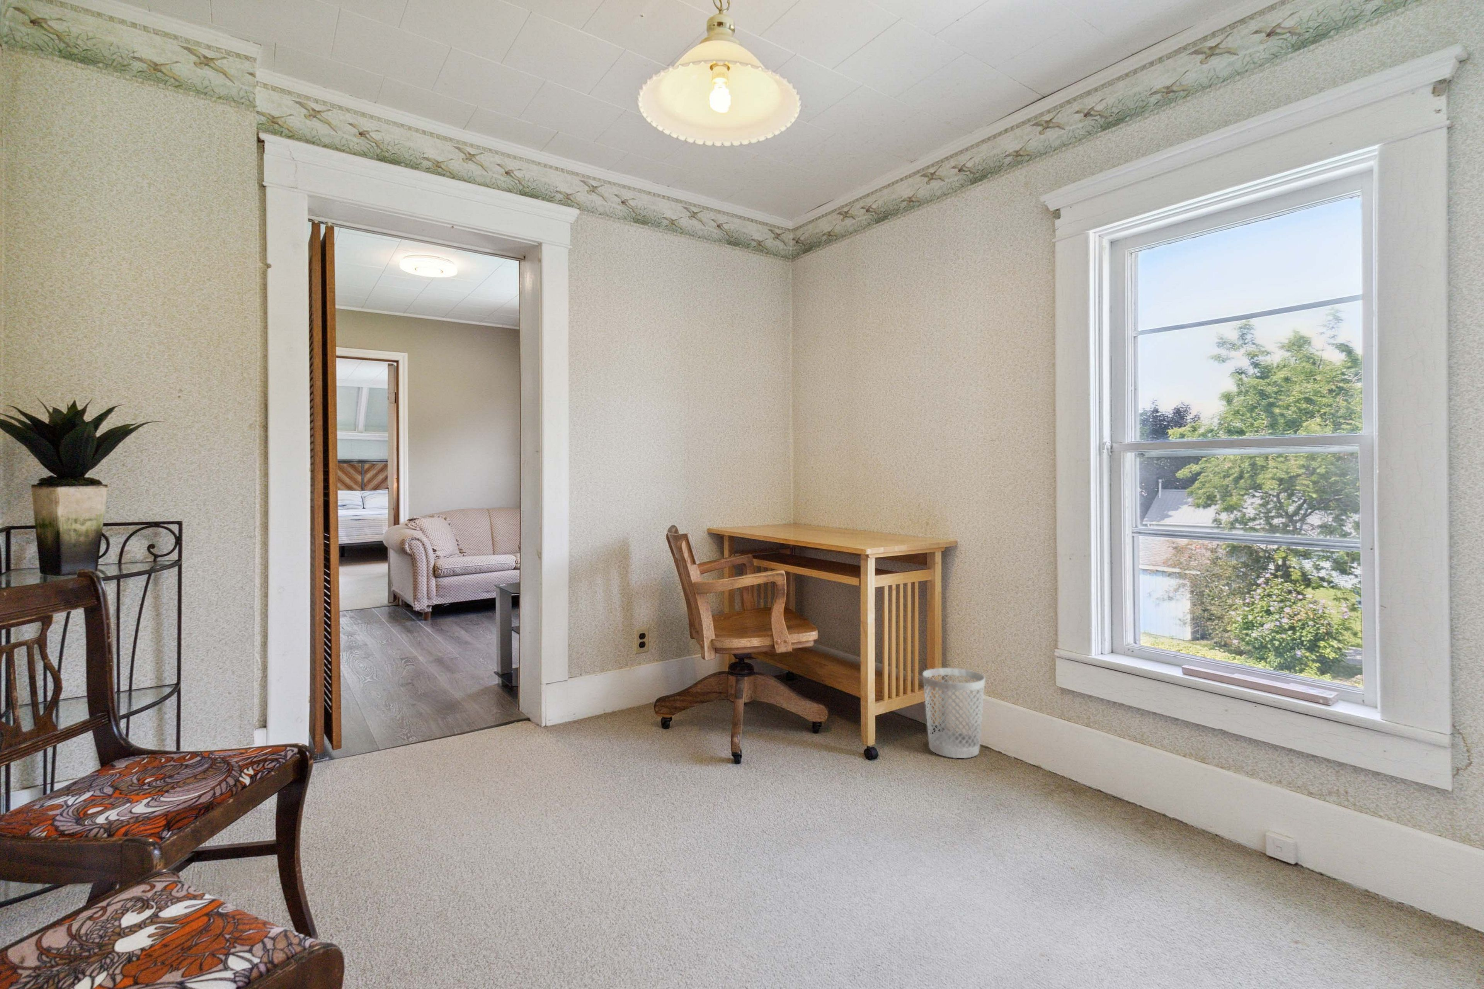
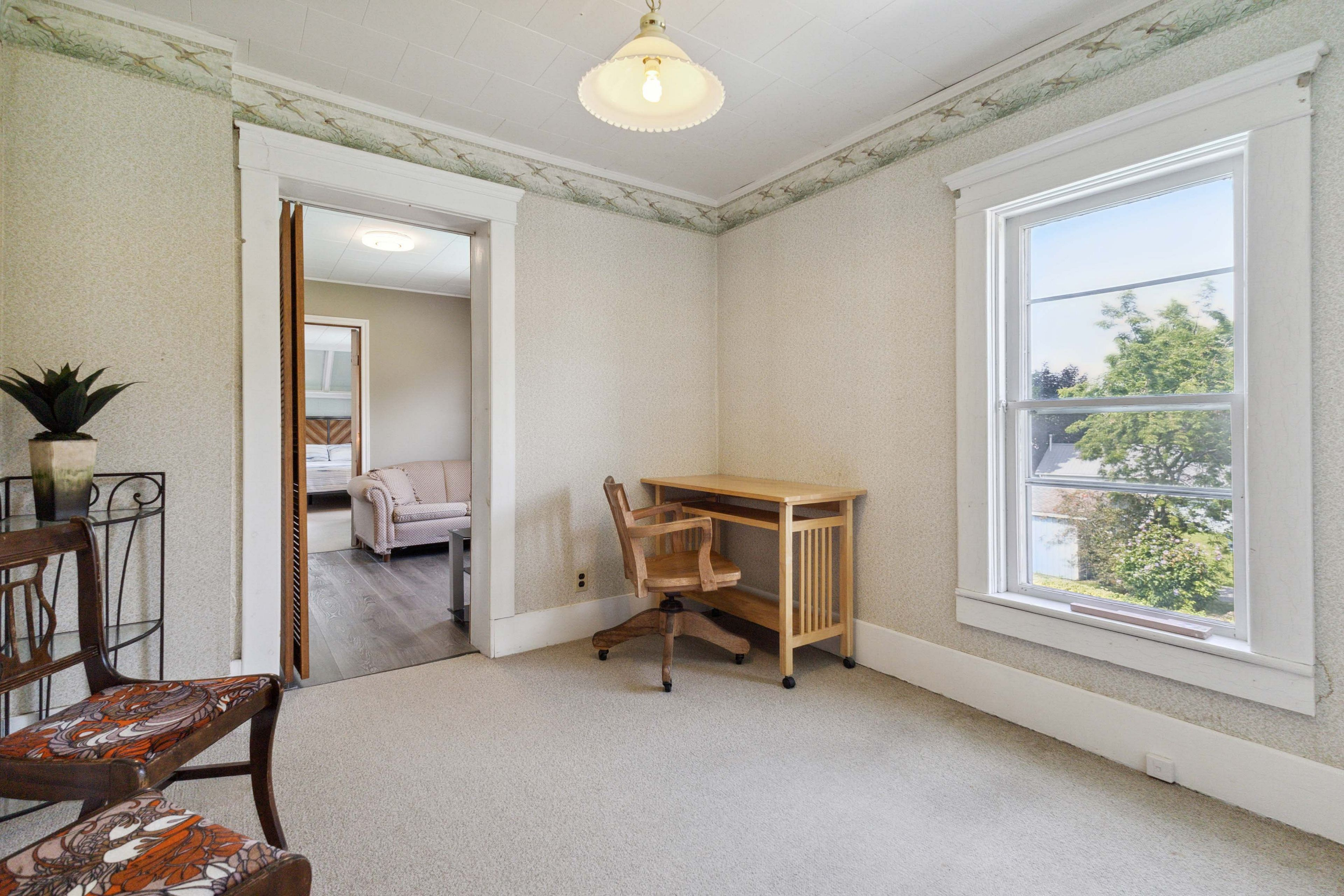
- wastebasket [922,668,986,758]
